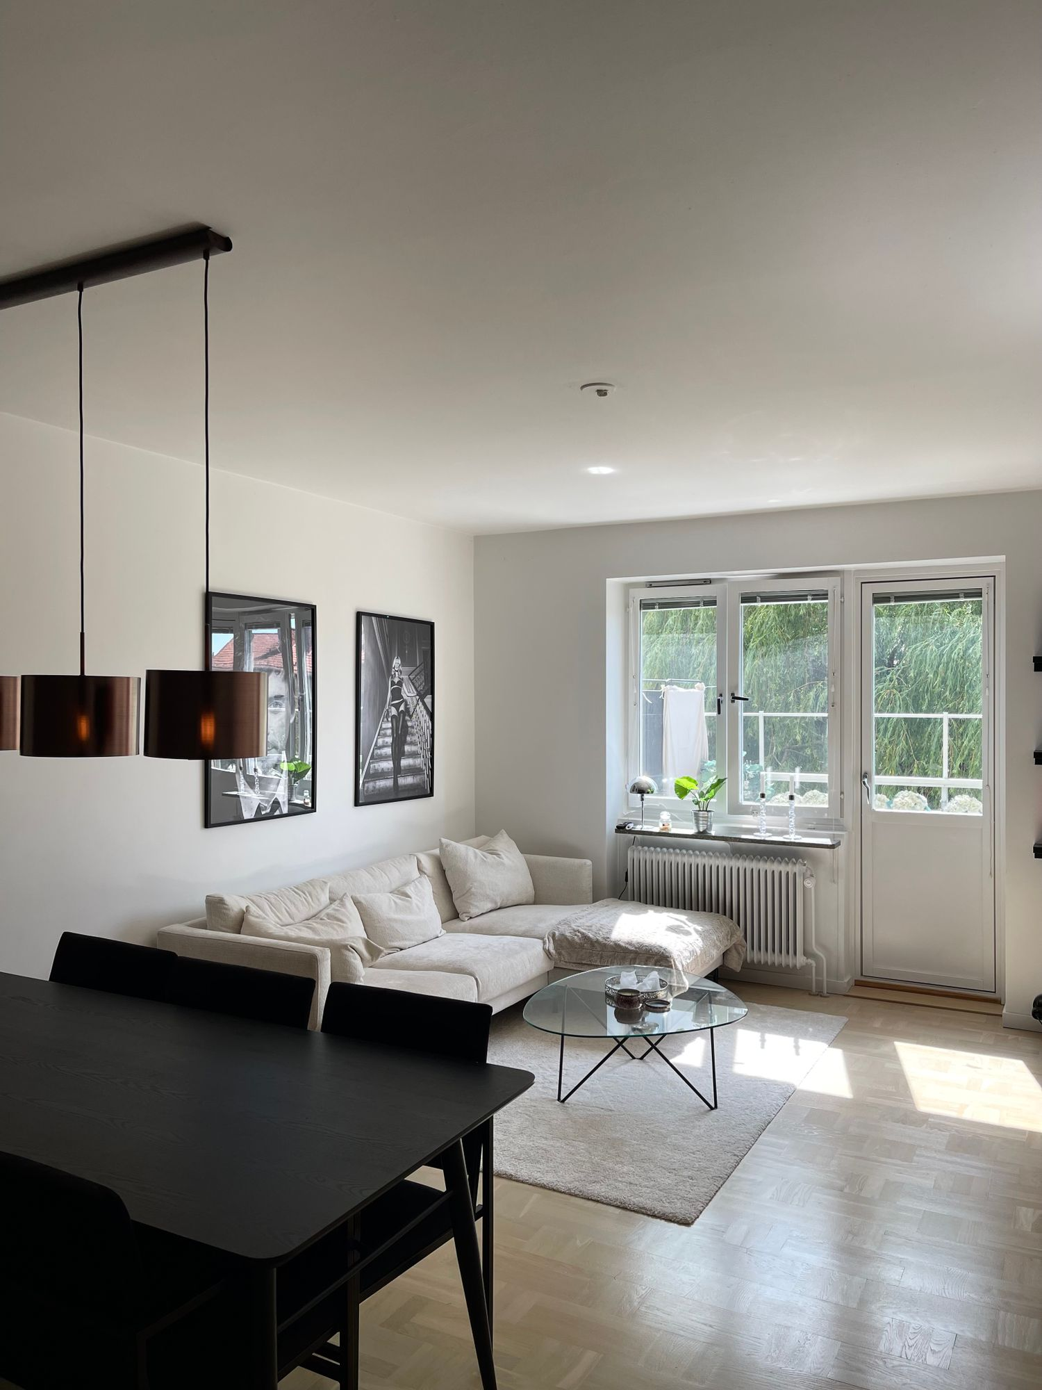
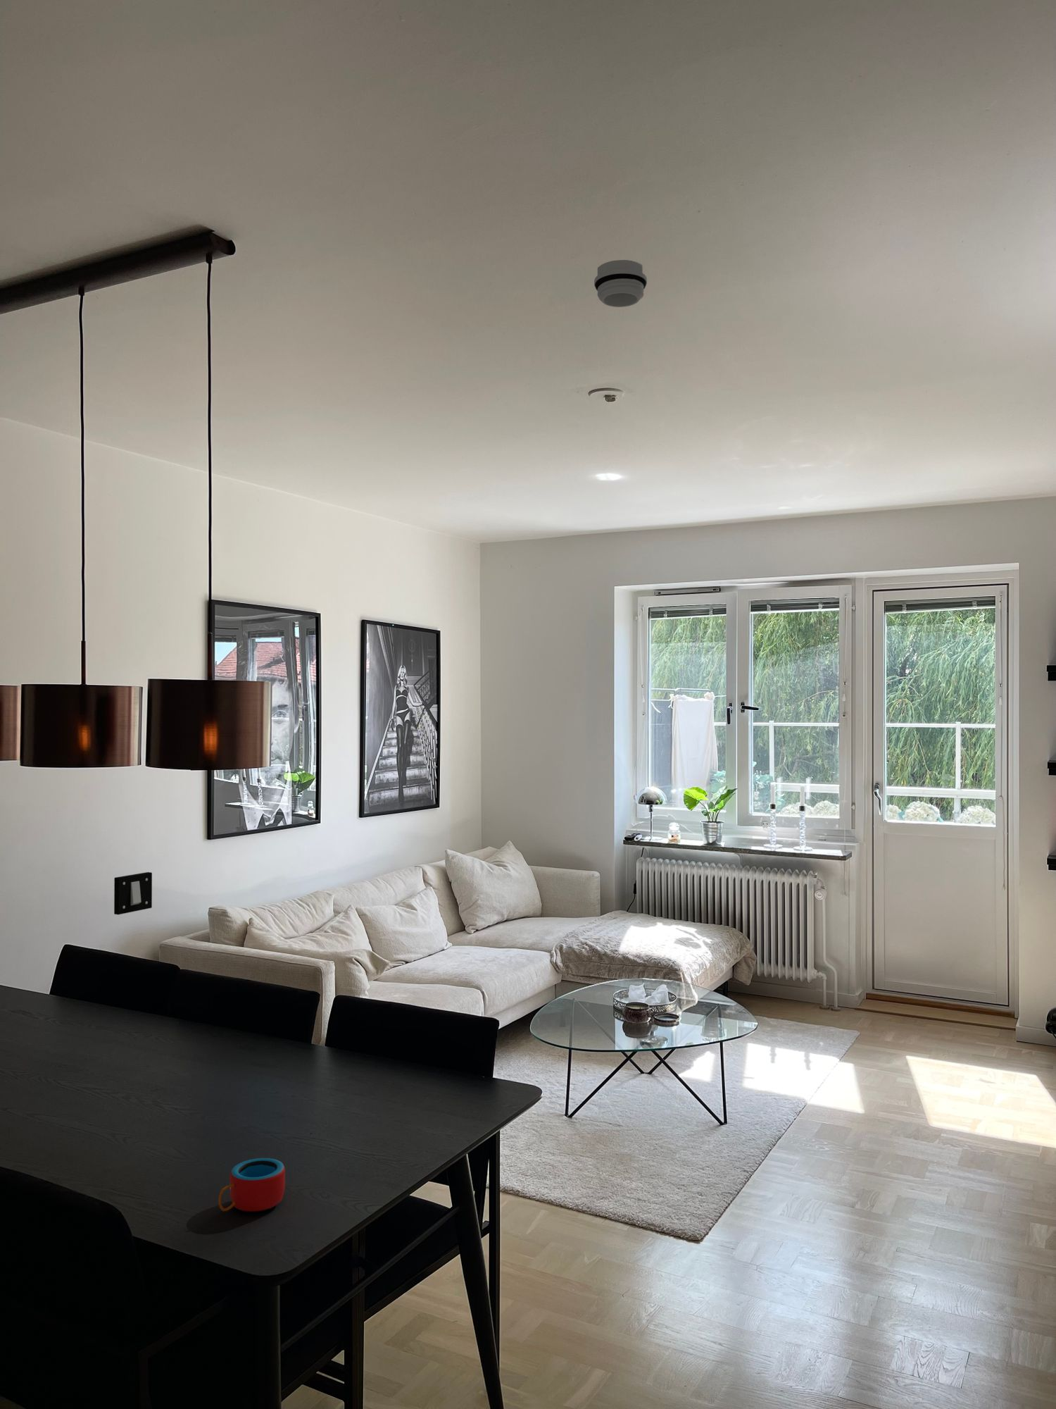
+ smoke detector [593,260,648,307]
+ light switch [113,871,153,915]
+ mug [217,1157,286,1213]
